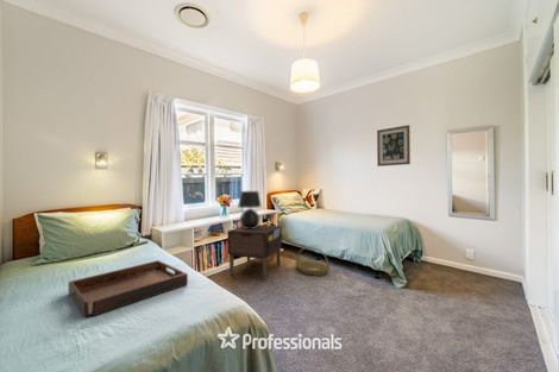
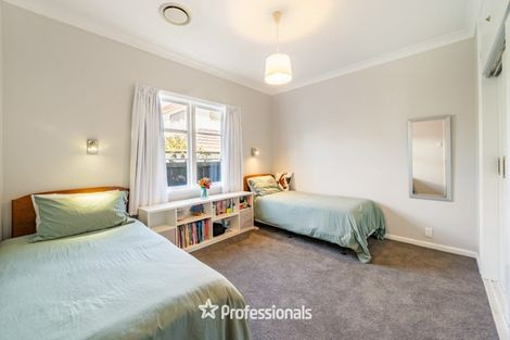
- basket [294,246,331,276]
- nightstand [226,223,283,280]
- serving tray [67,259,189,319]
- table lamp [237,190,263,228]
- wall art [376,124,412,168]
